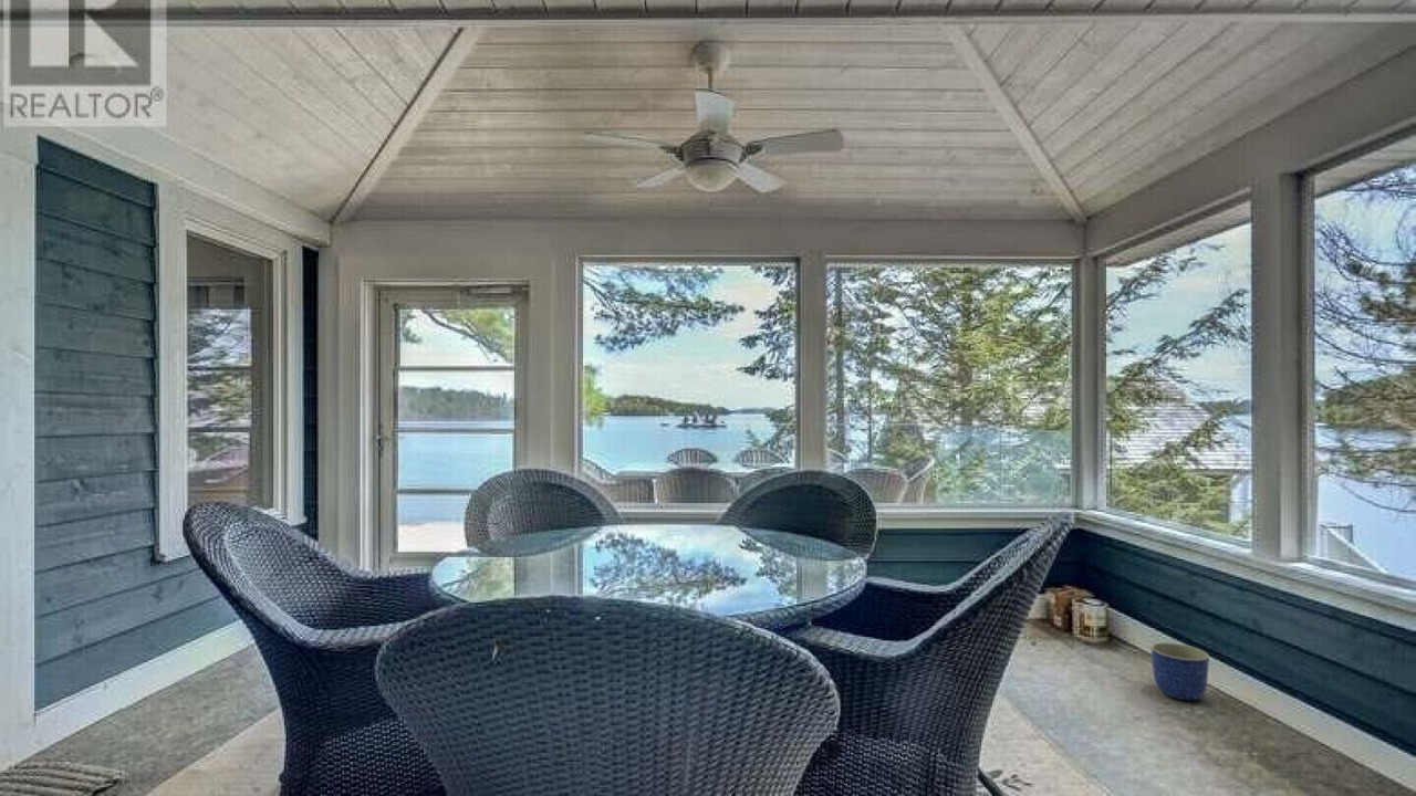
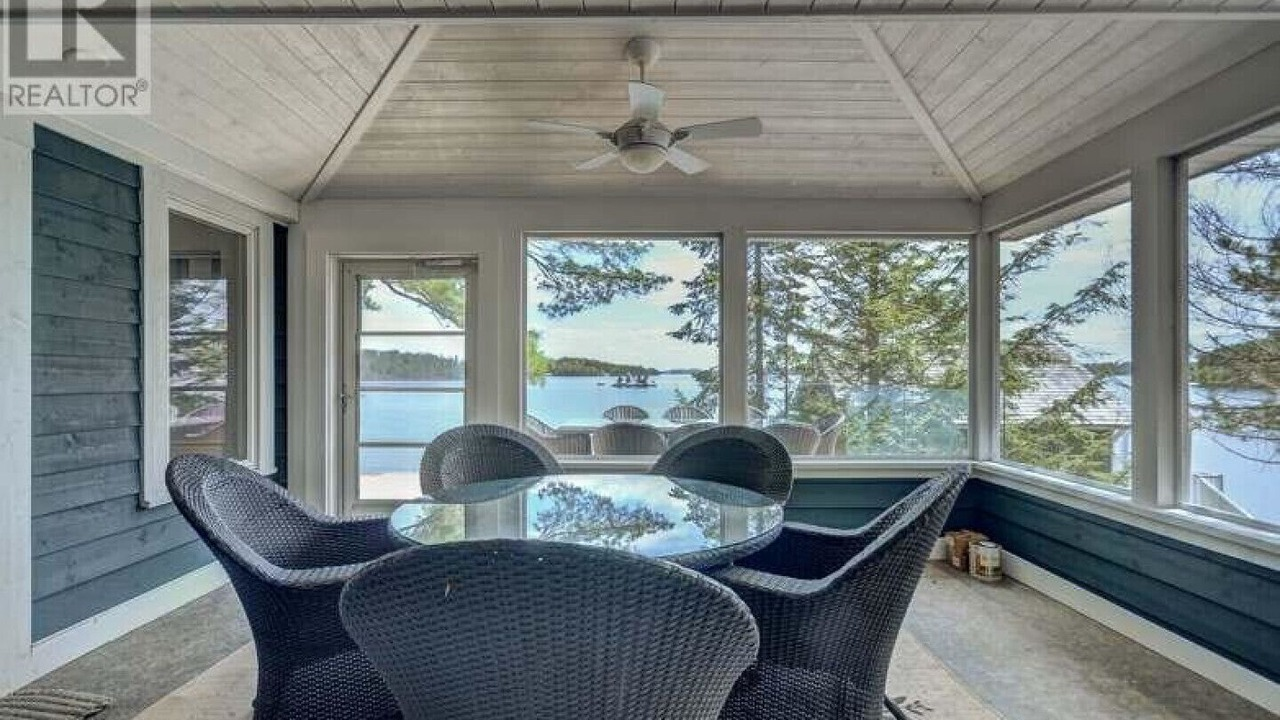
- planter [1149,641,1210,701]
